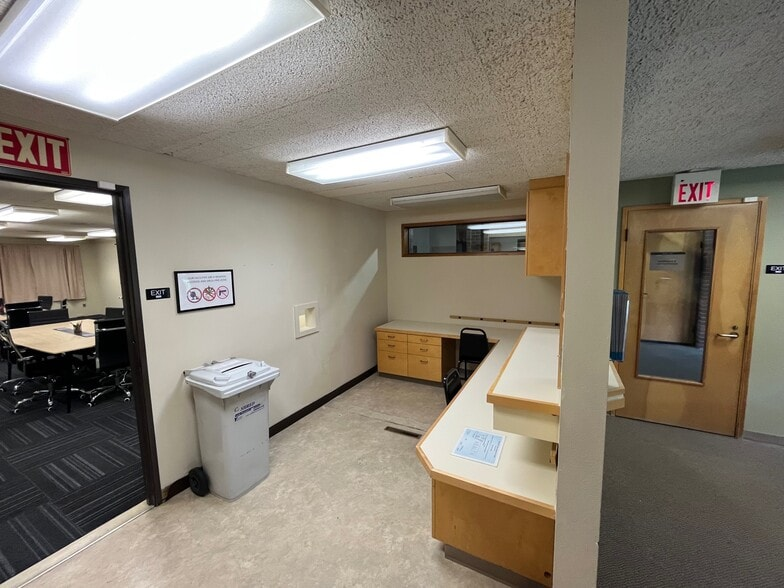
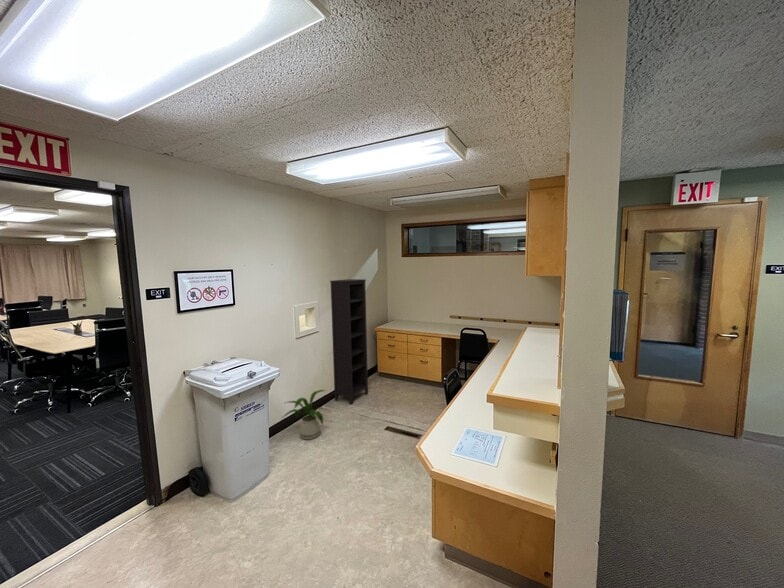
+ house plant [281,389,332,440]
+ bookcase [329,278,369,406]
